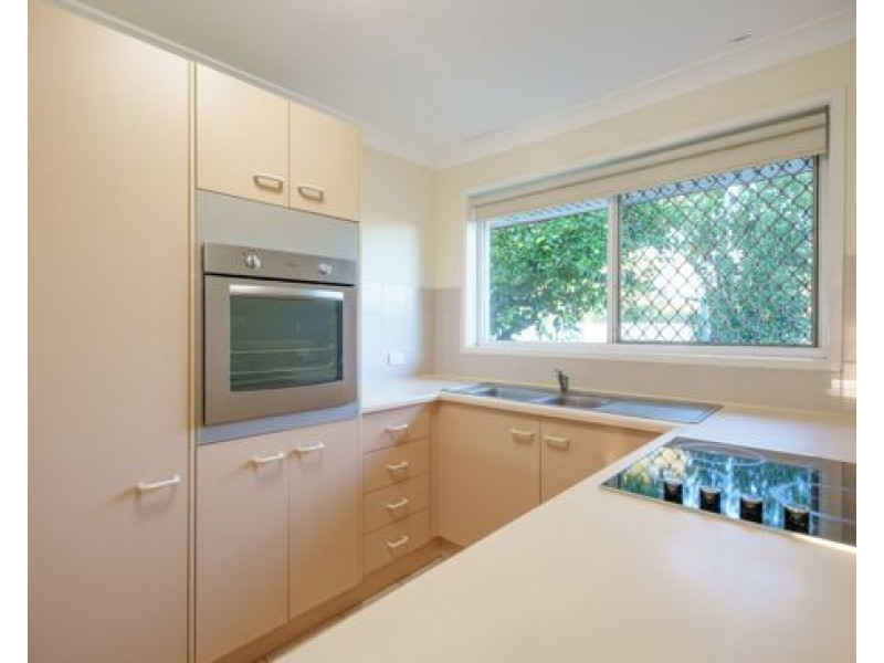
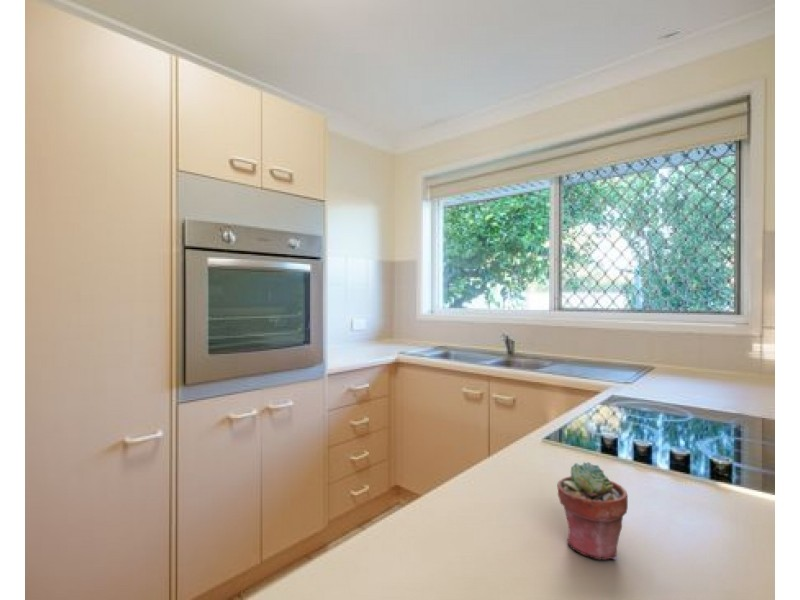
+ potted succulent [556,461,629,561]
